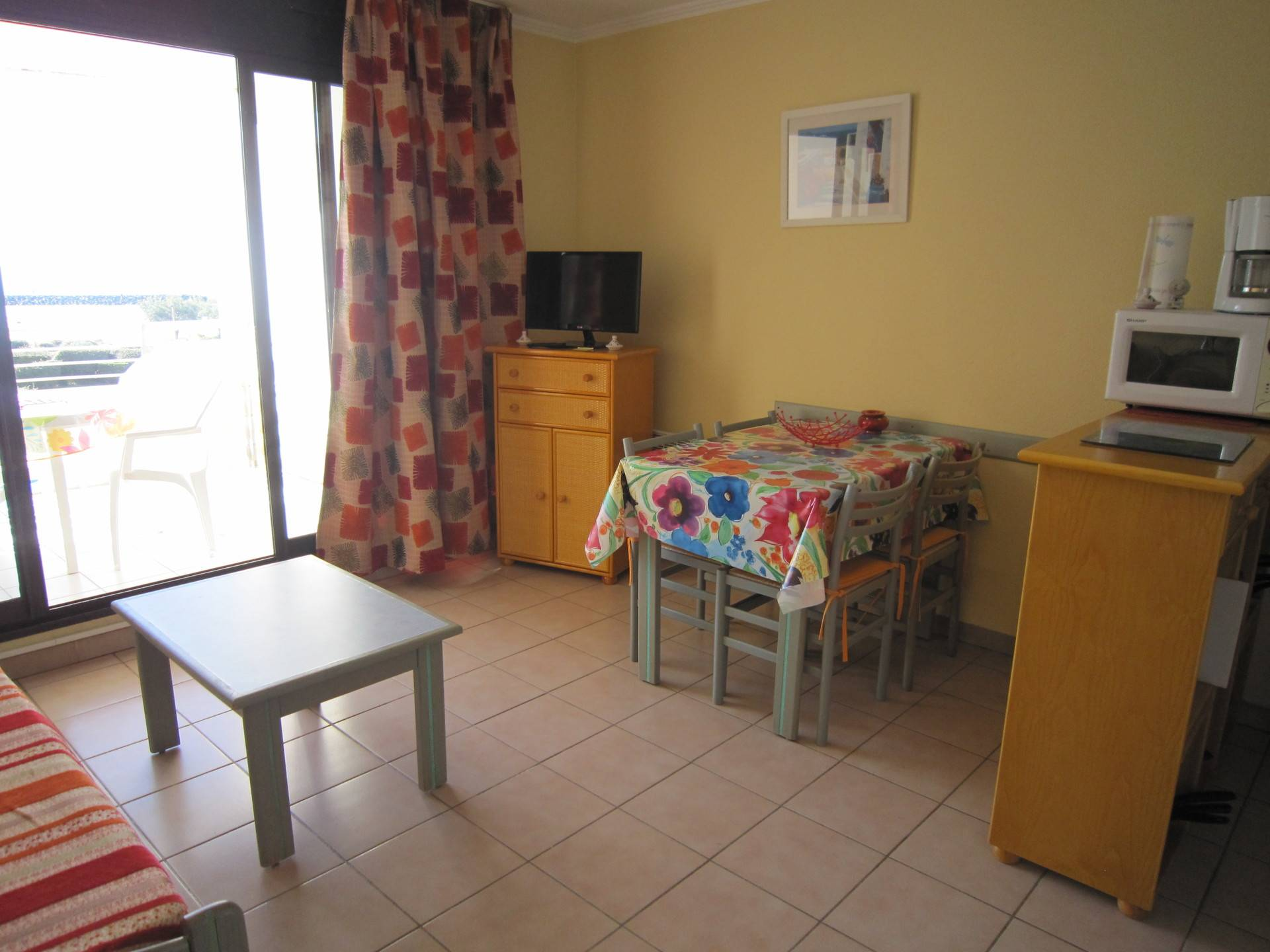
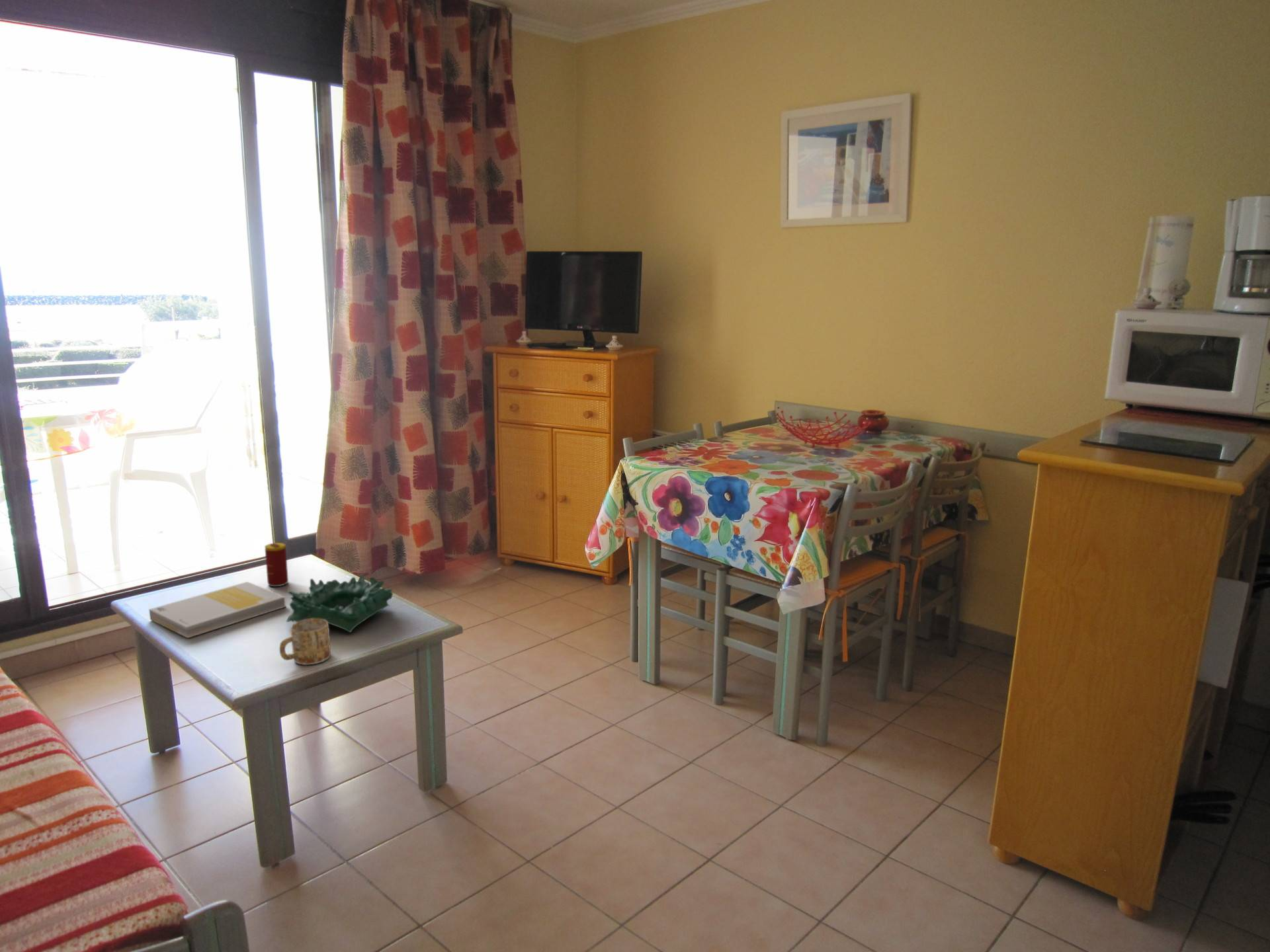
+ book [148,581,287,639]
+ beverage can [264,542,289,587]
+ decorative bowl [285,574,394,633]
+ mug [279,618,331,666]
